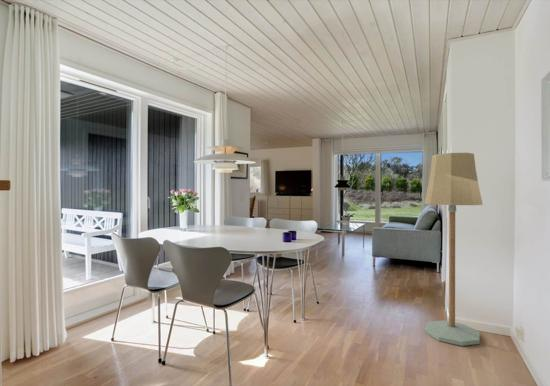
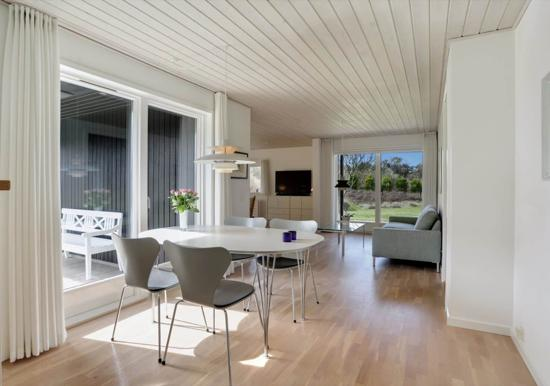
- floor lamp [424,152,484,347]
